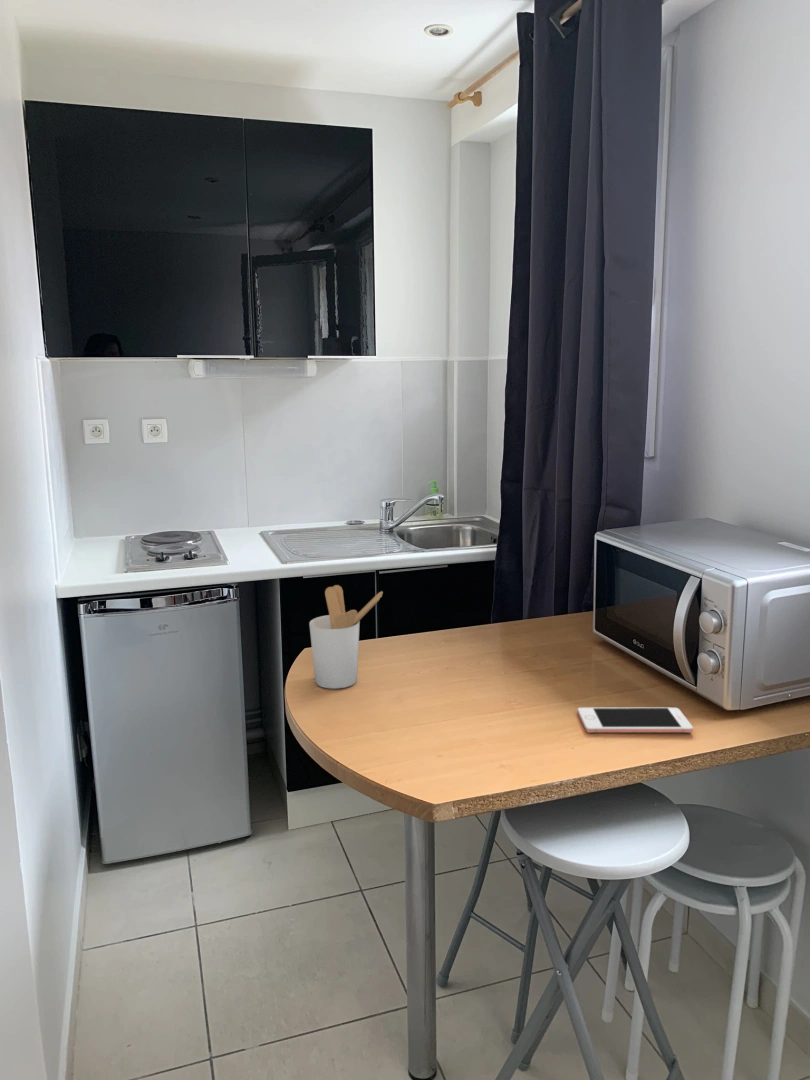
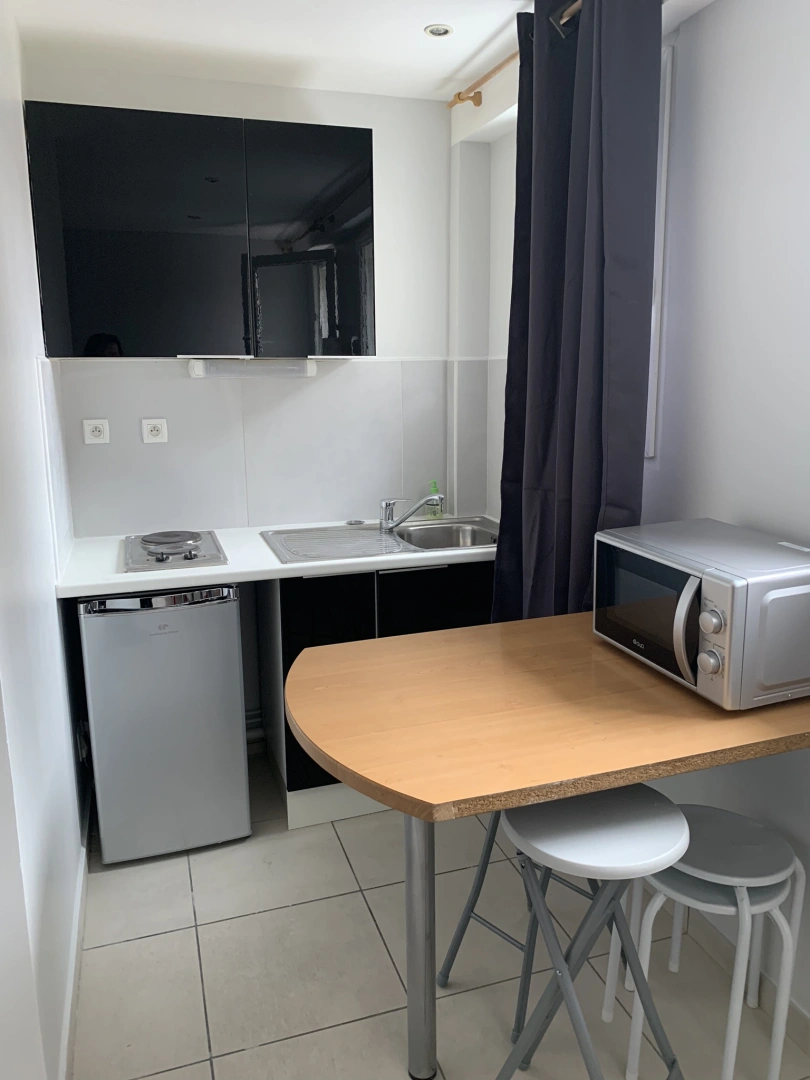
- cell phone [577,707,694,734]
- utensil holder [308,584,384,690]
